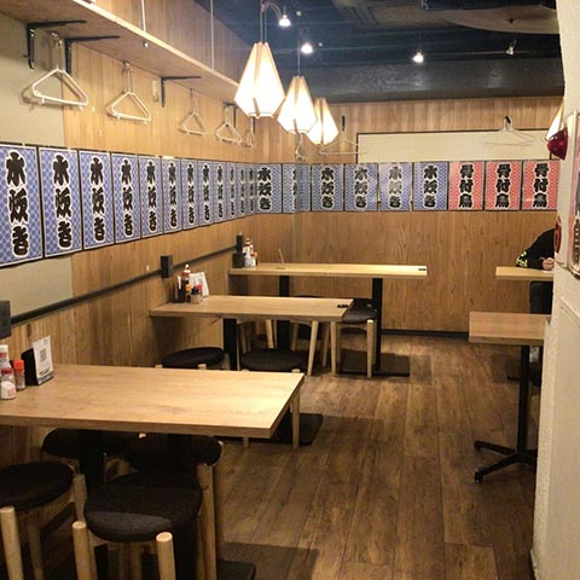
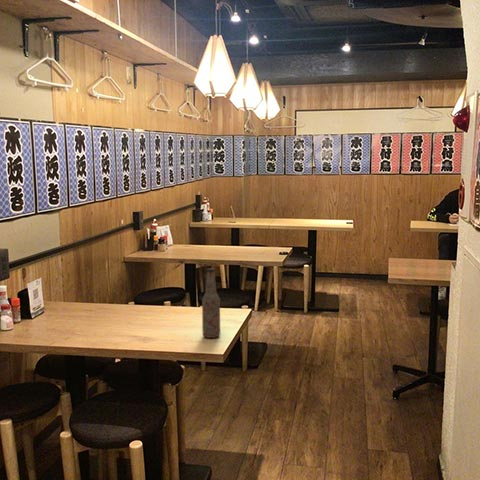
+ bottle [201,267,221,339]
